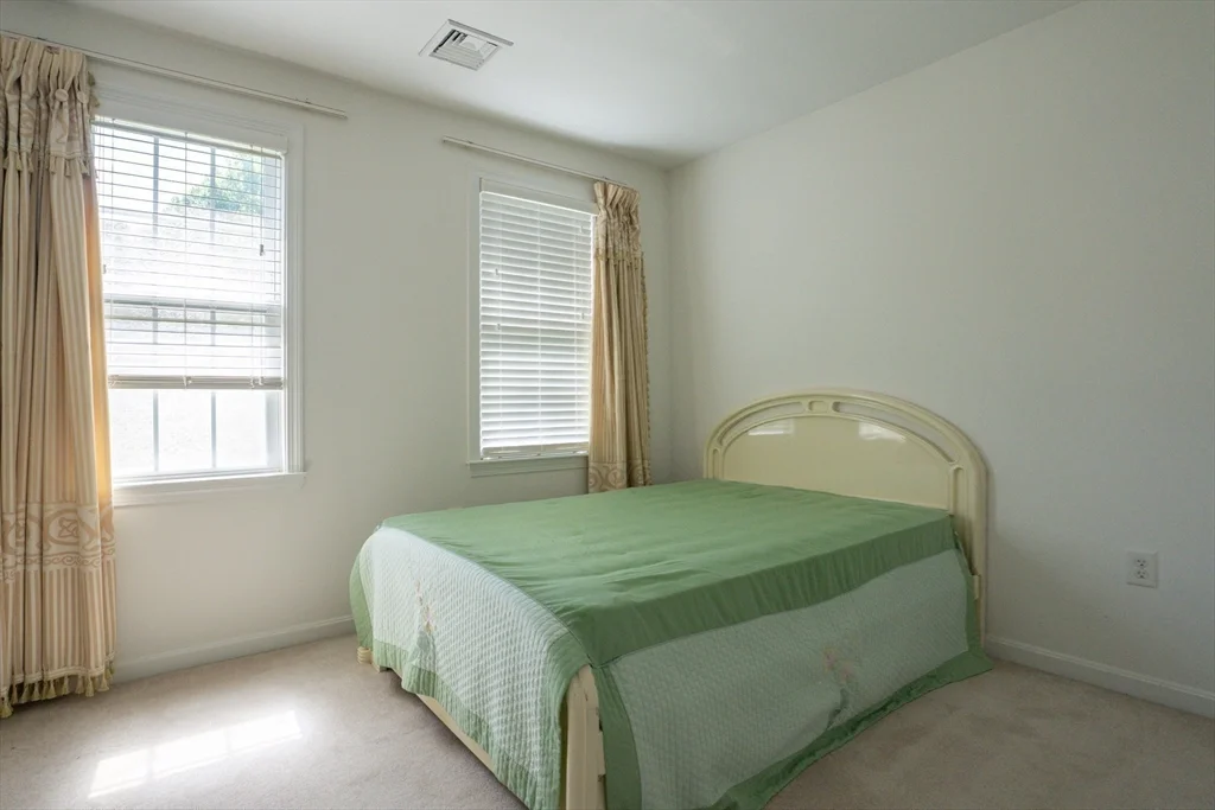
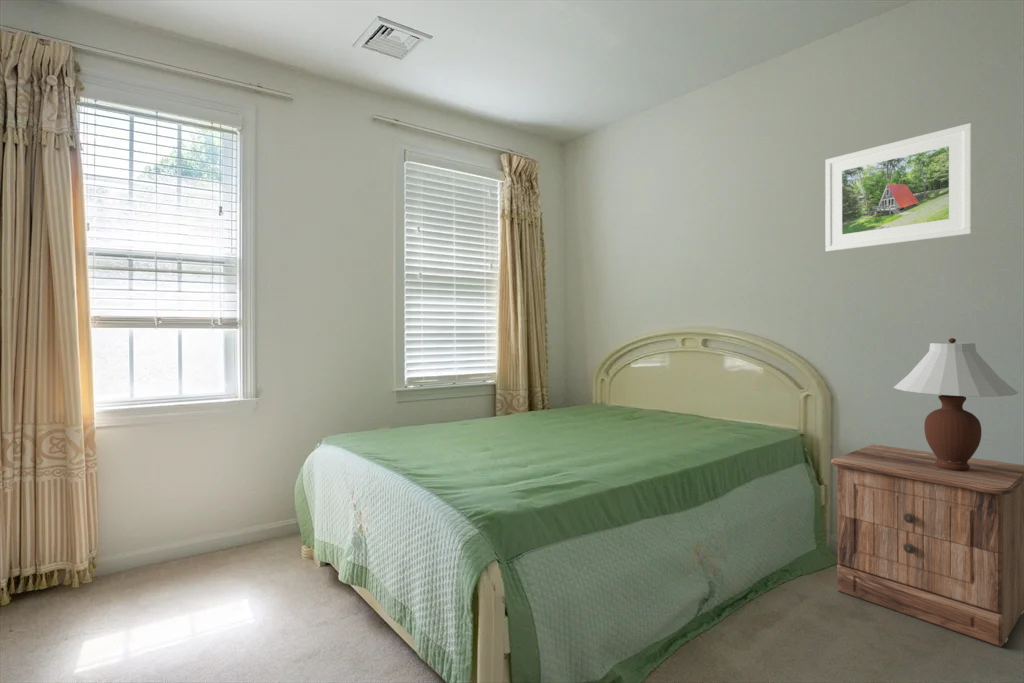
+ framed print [824,122,973,253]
+ nightstand [830,443,1024,648]
+ table lamp [892,337,1020,471]
